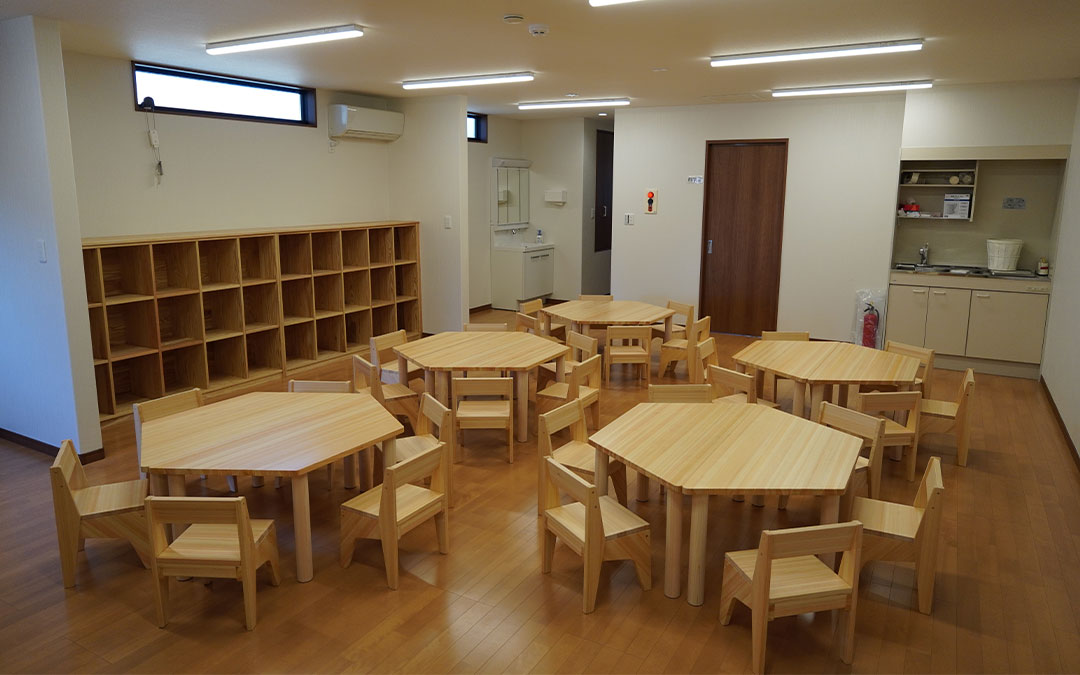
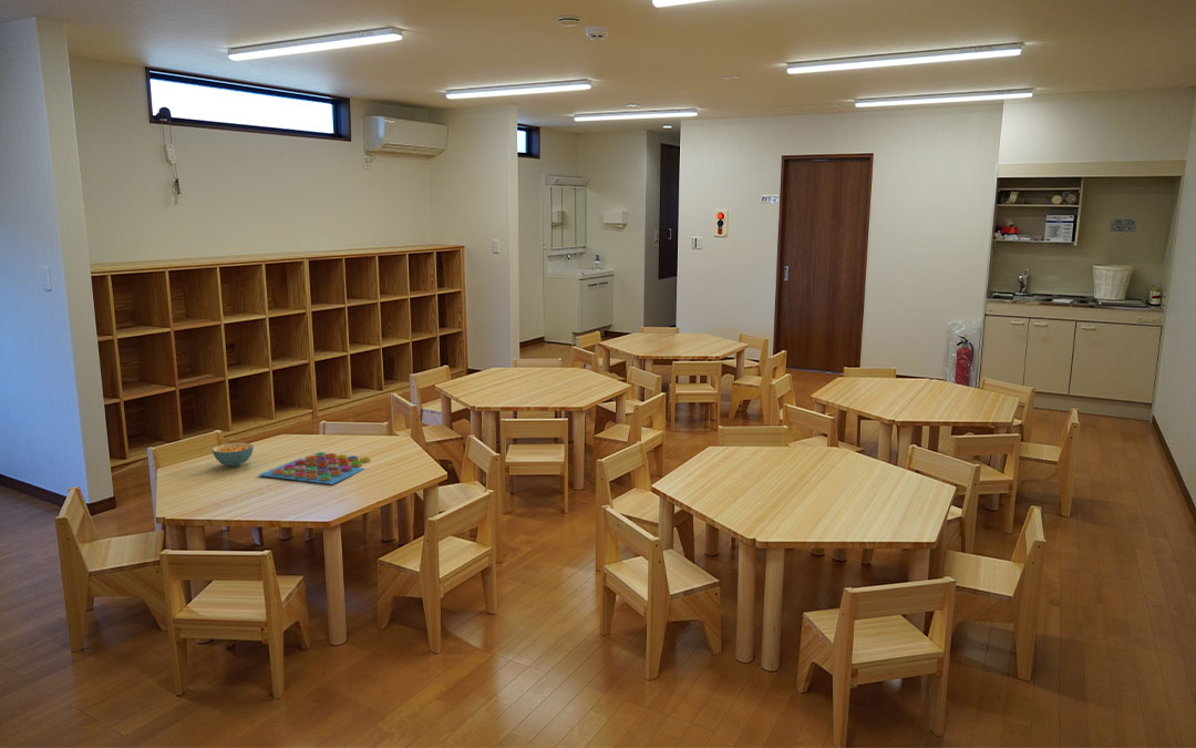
+ board game [257,451,372,485]
+ cereal bowl [212,442,255,468]
